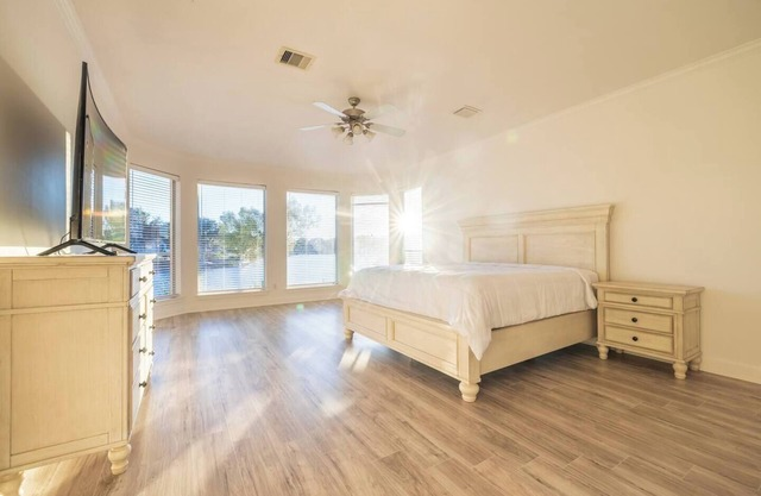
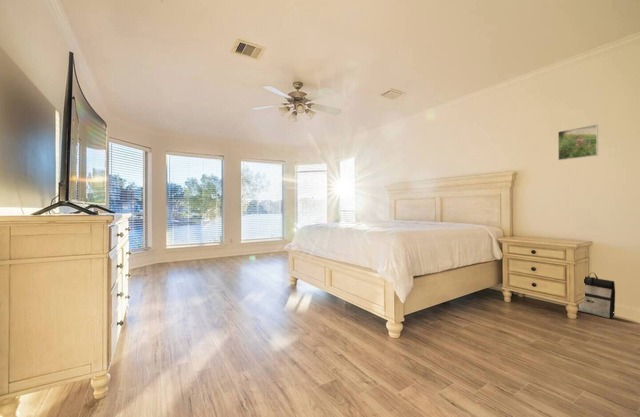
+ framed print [557,123,599,161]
+ backpack [577,272,616,320]
